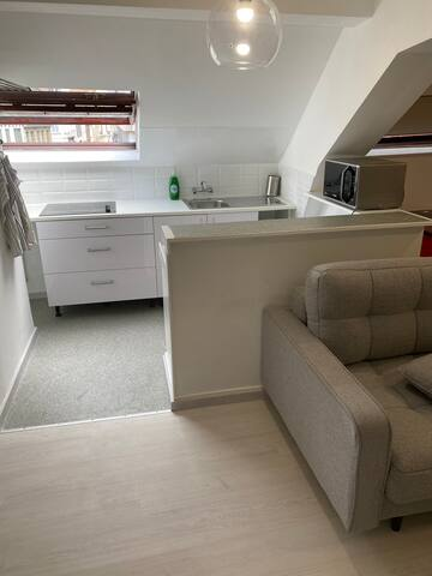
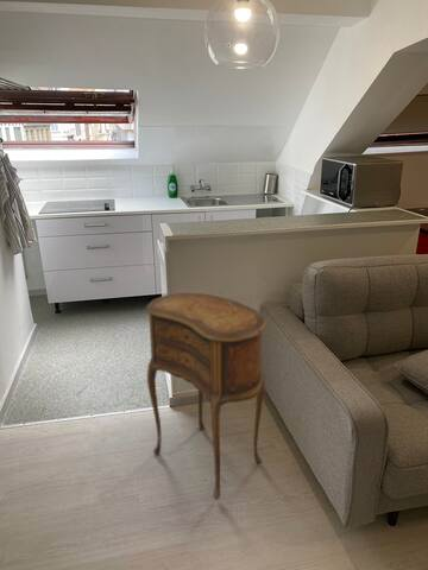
+ side table [145,292,268,501]
